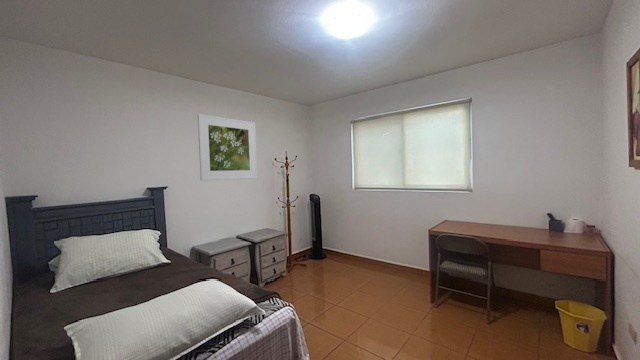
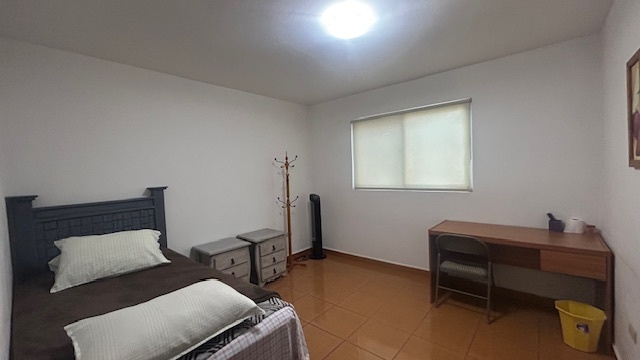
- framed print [197,113,258,182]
